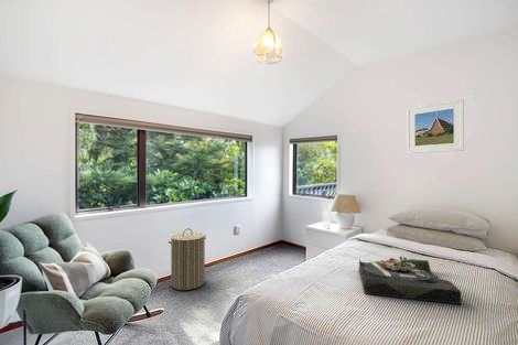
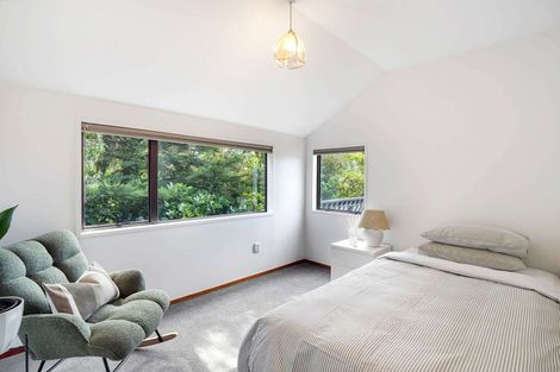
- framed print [406,98,465,154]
- laundry hamper [168,227,207,291]
- serving tray [357,256,462,306]
